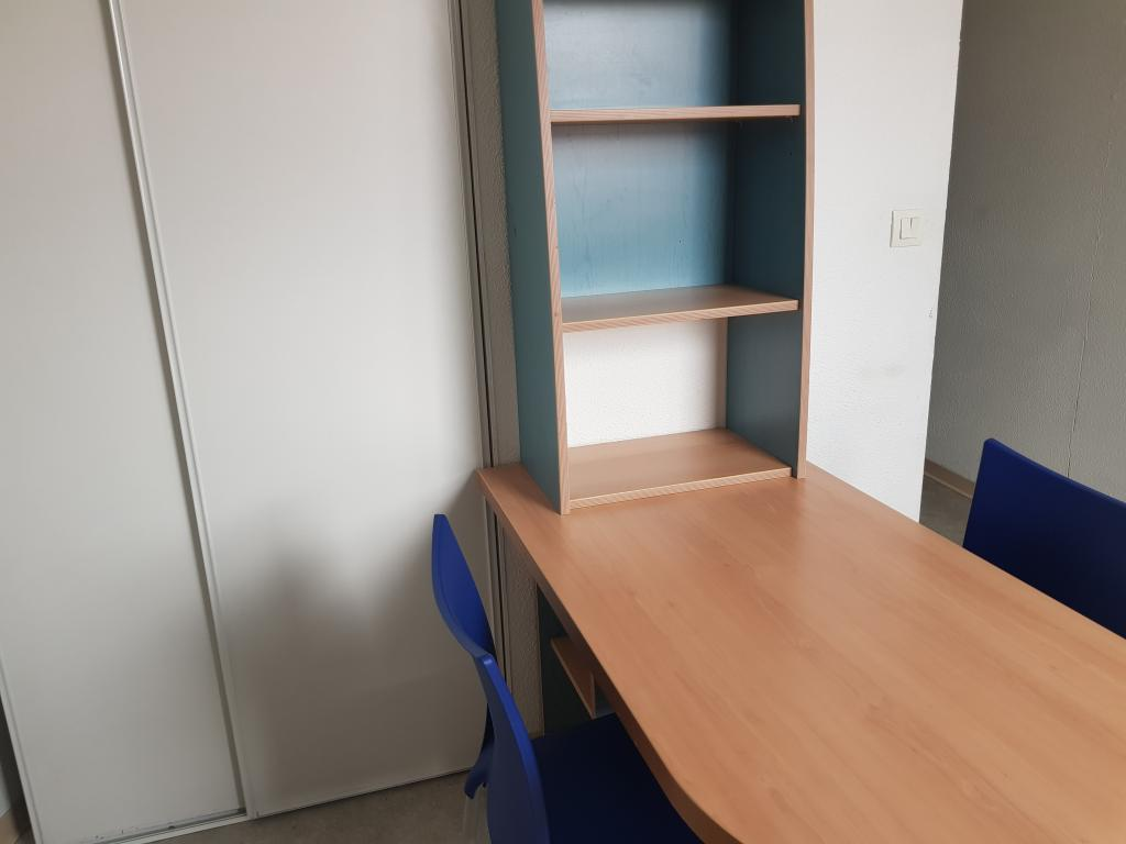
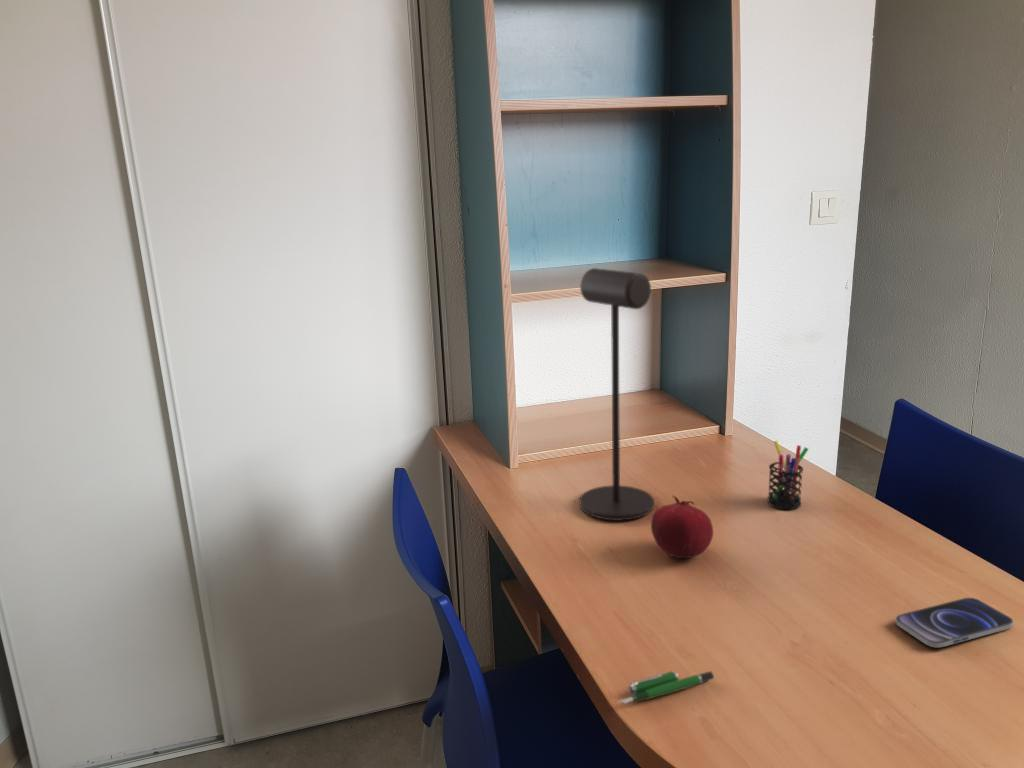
+ fruit [650,494,714,559]
+ pen holder [766,440,810,510]
+ desk lamp [578,267,655,521]
+ smartphone [895,597,1014,649]
+ pen [616,670,715,705]
